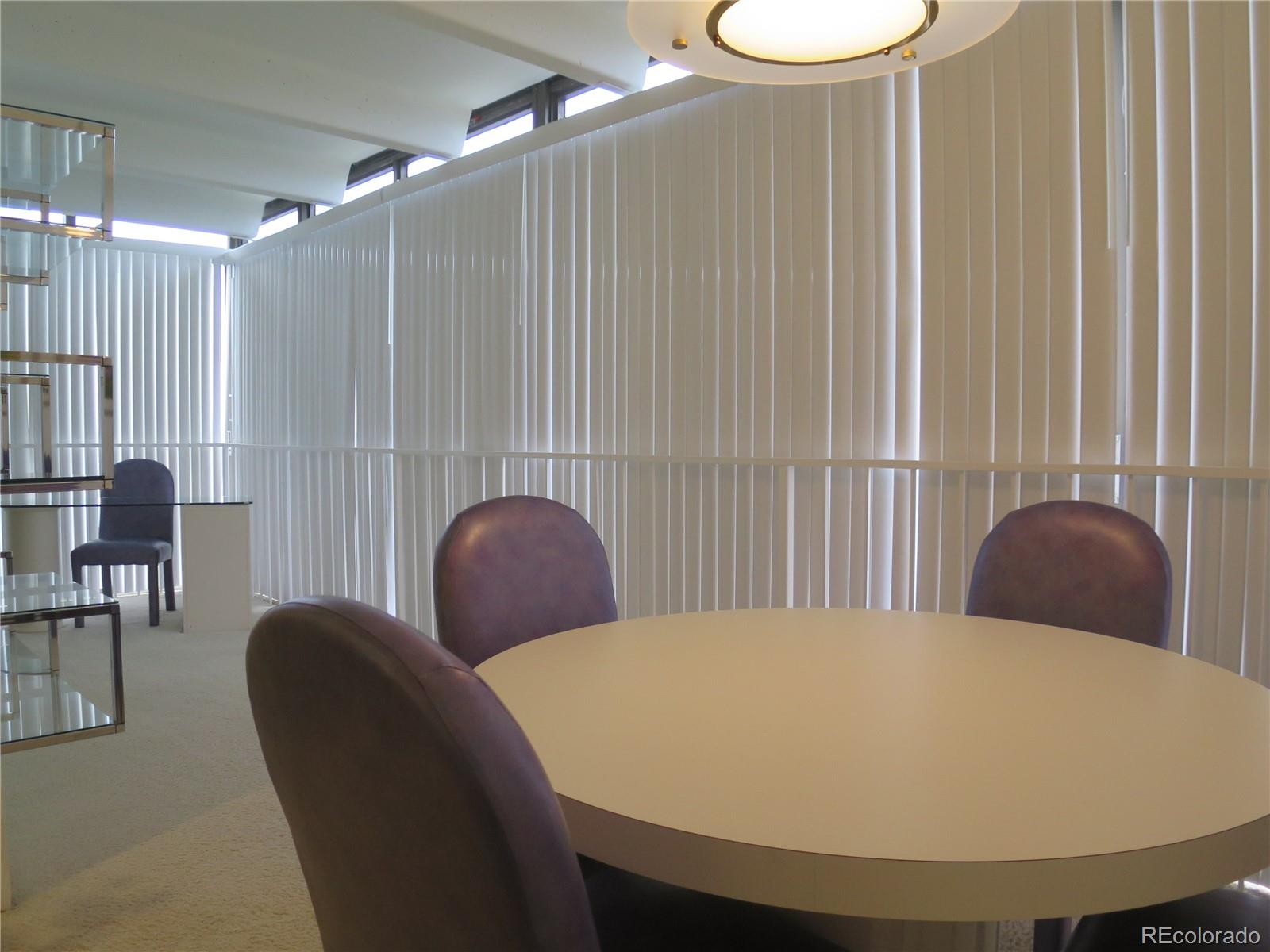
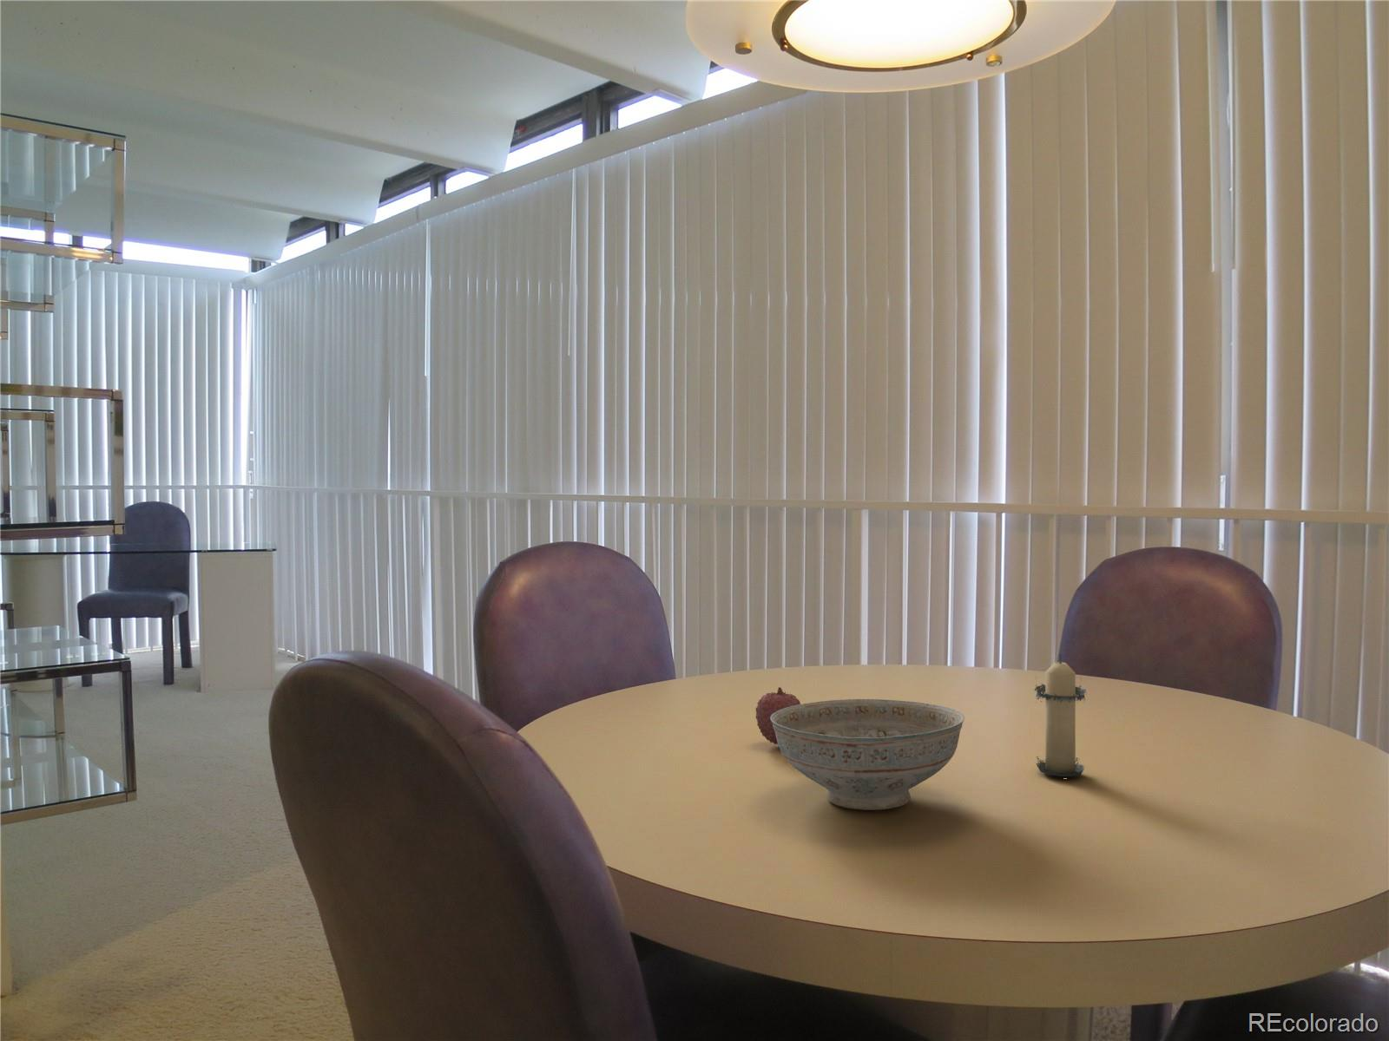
+ candle [1034,653,1087,777]
+ decorative bowl [770,699,966,811]
+ fruit [756,687,802,745]
